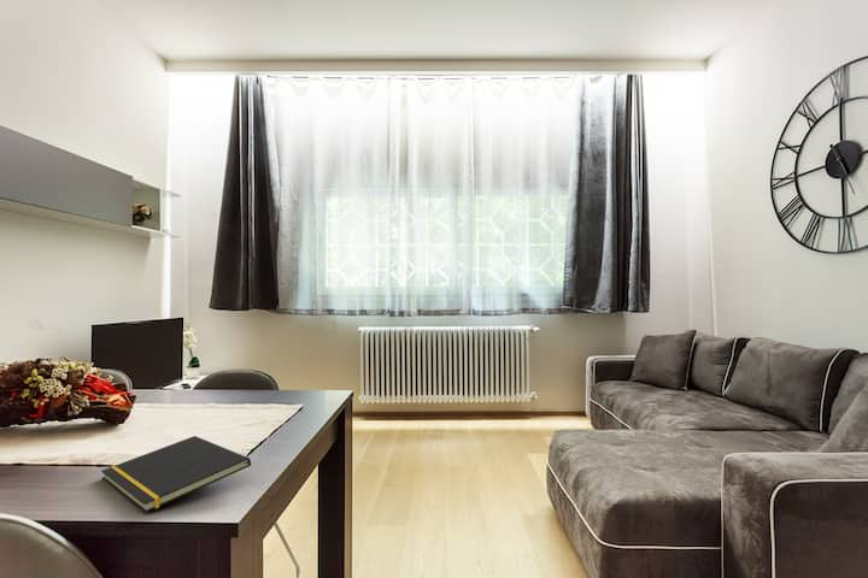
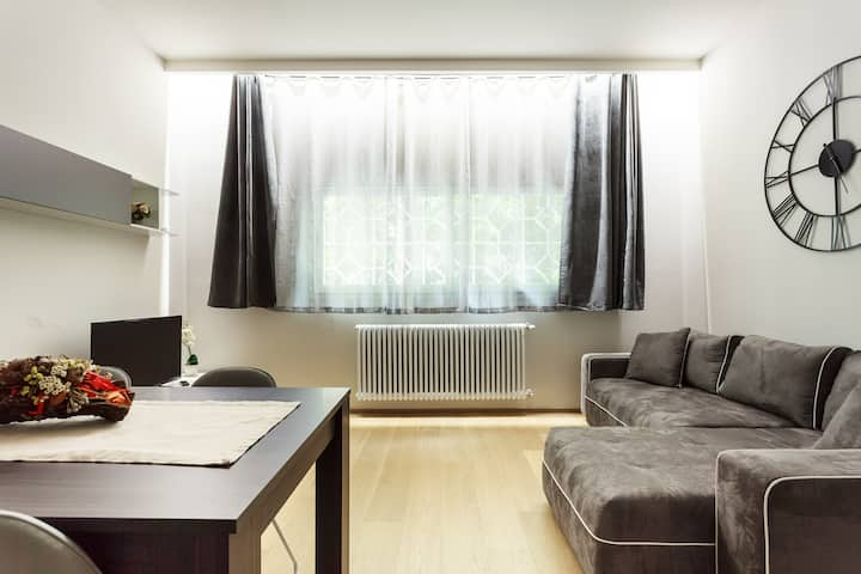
- notepad [100,435,252,513]
